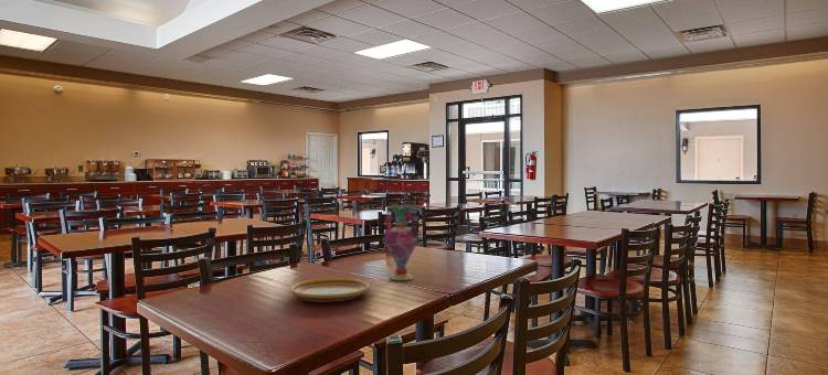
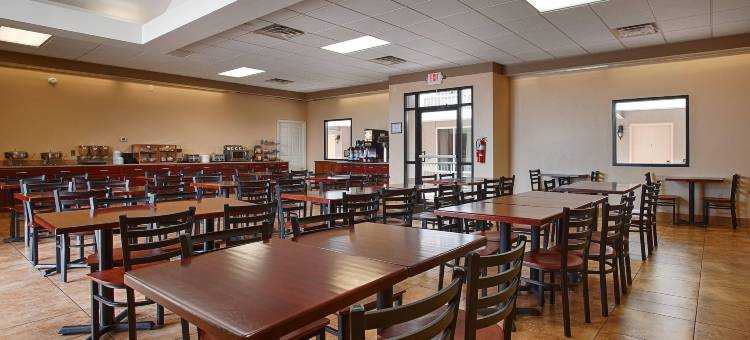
- vase [382,204,421,281]
- plate [289,277,371,303]
